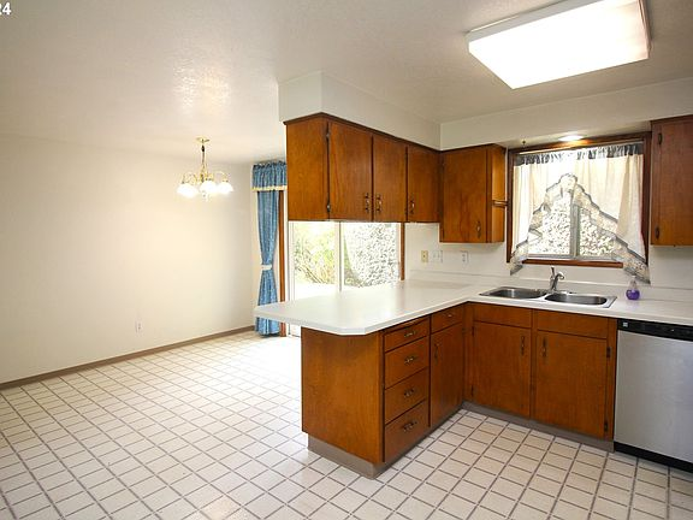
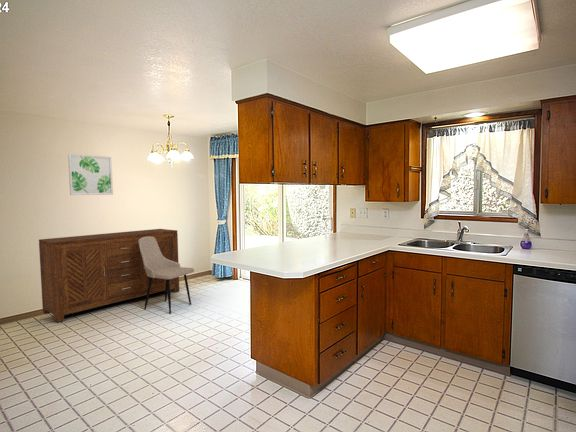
+ wall art [67,153,114,196]
+ dining chair [139,236,195,315]
+ sideboard [38,228,180,322]
